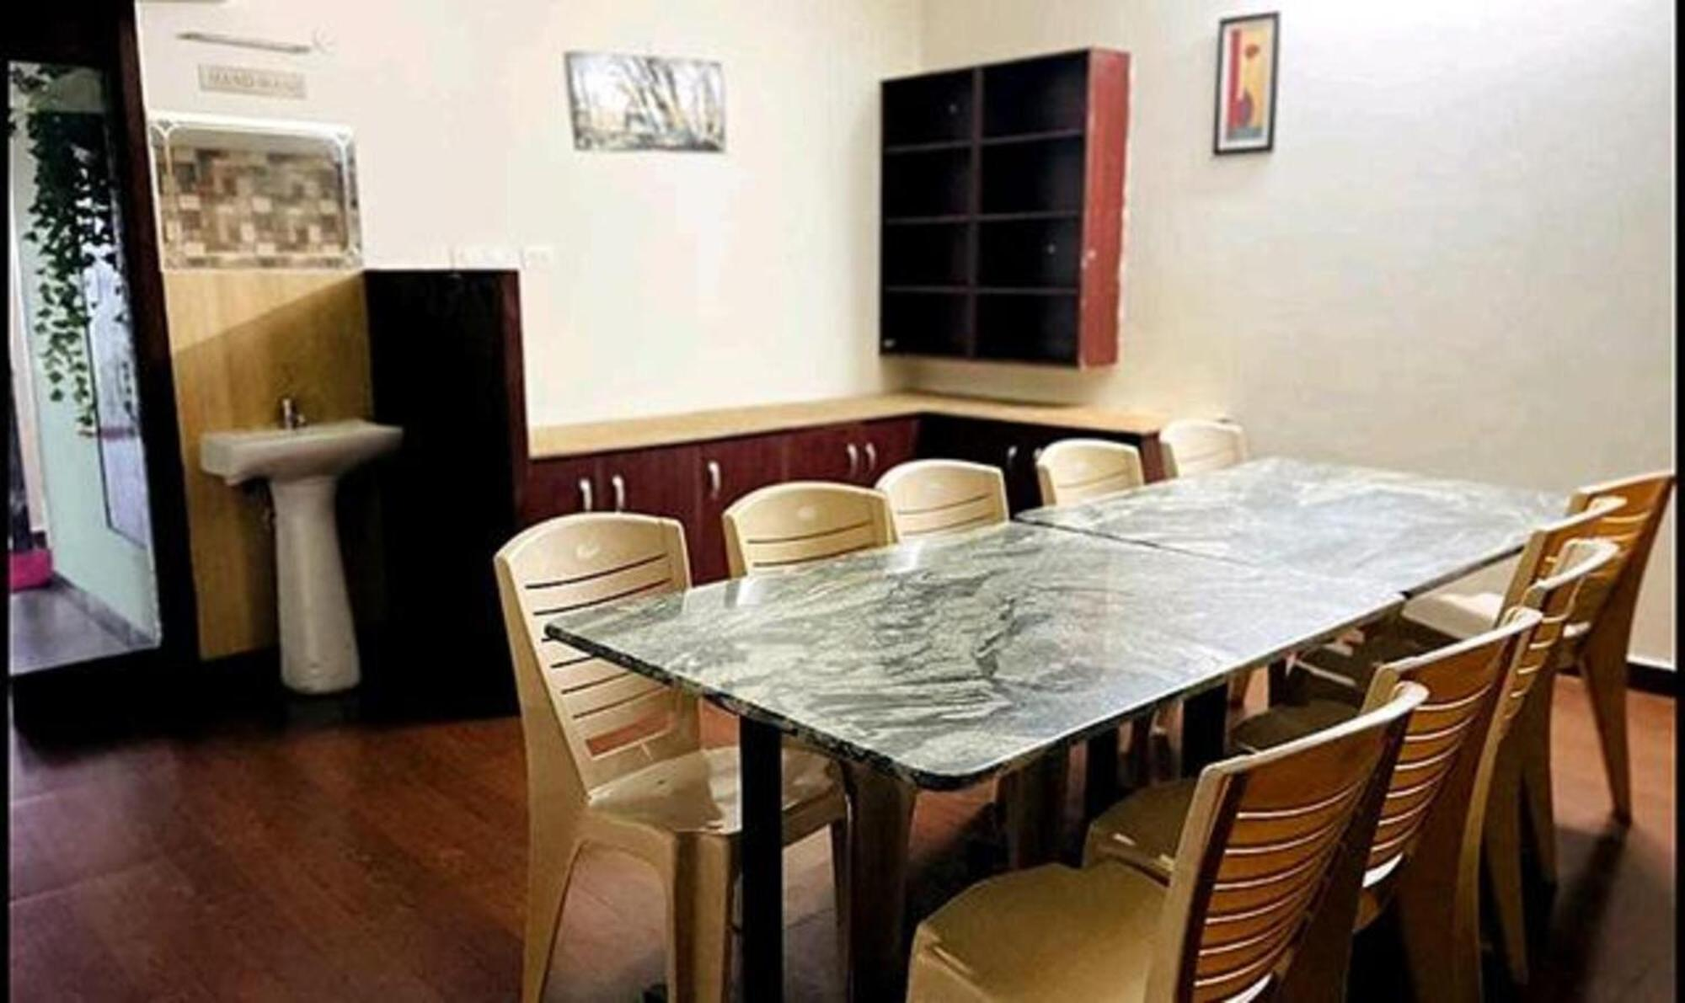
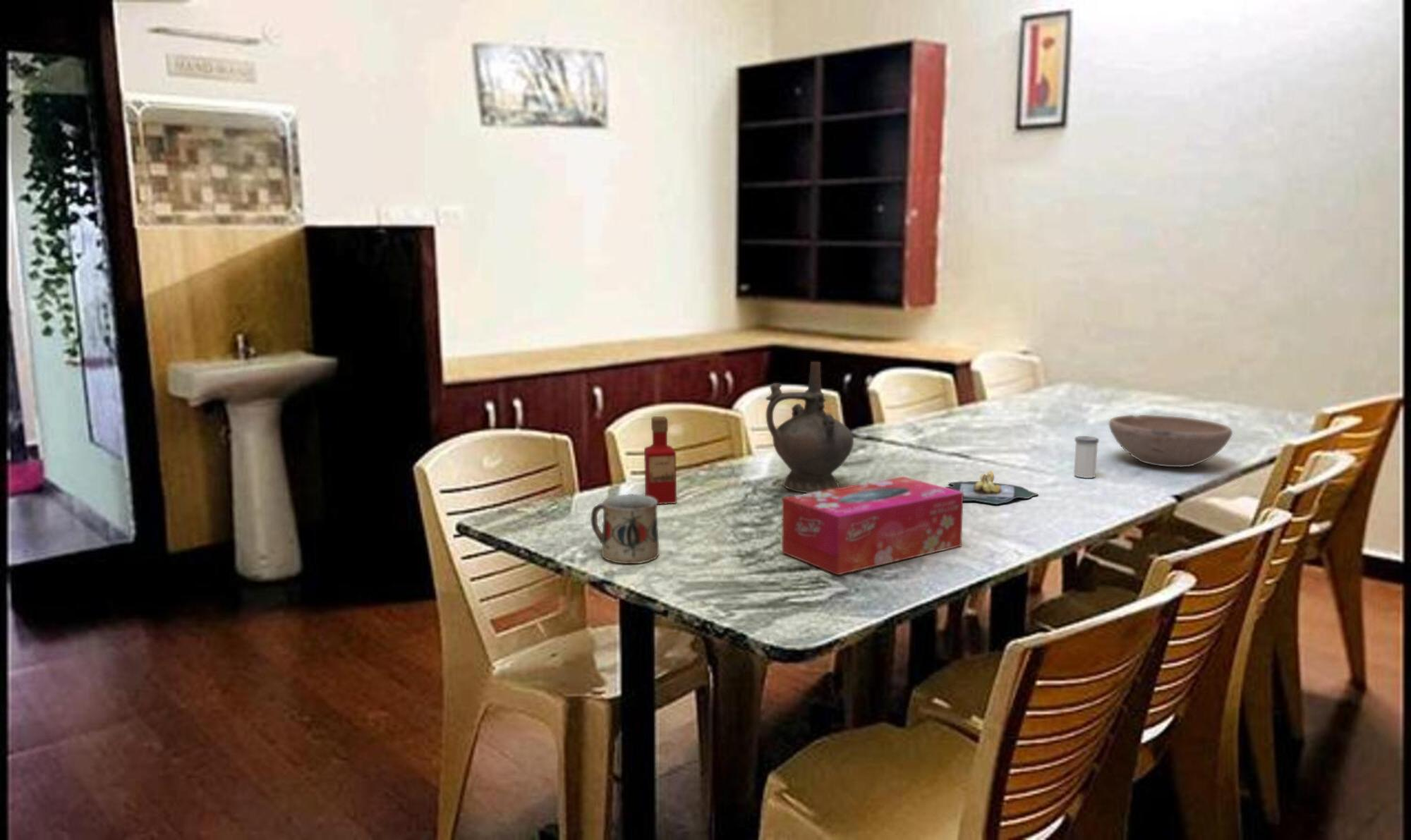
+ ceremonial vessel [765,361,854,494]
+ mug [590,493,660,564]
+ tissue box [781,476,964,576]
+ bowl [1108,414,1233,468]
+ tabasco sauce [643,415,677,505]
+ banana bunch [945,470,1039,505]
+ salt shaker [1073,435,1100,479]
